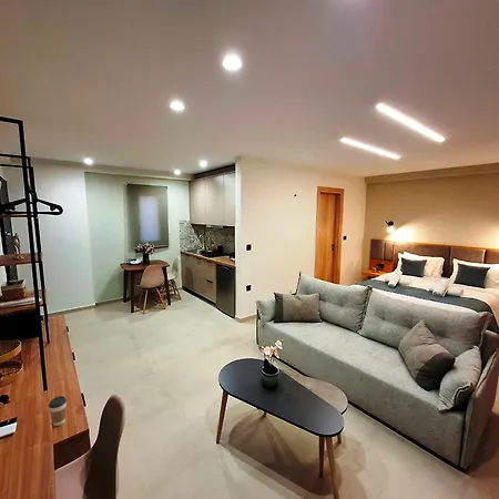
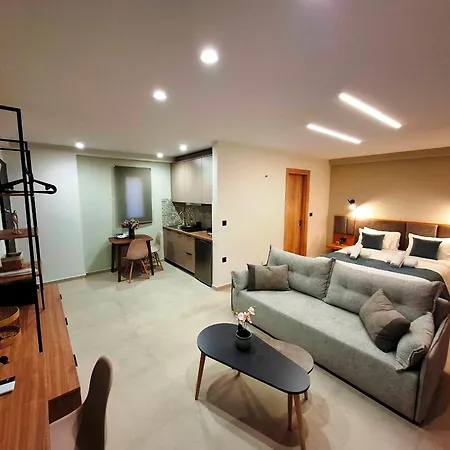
- coffee cup [48,395,68,427]
